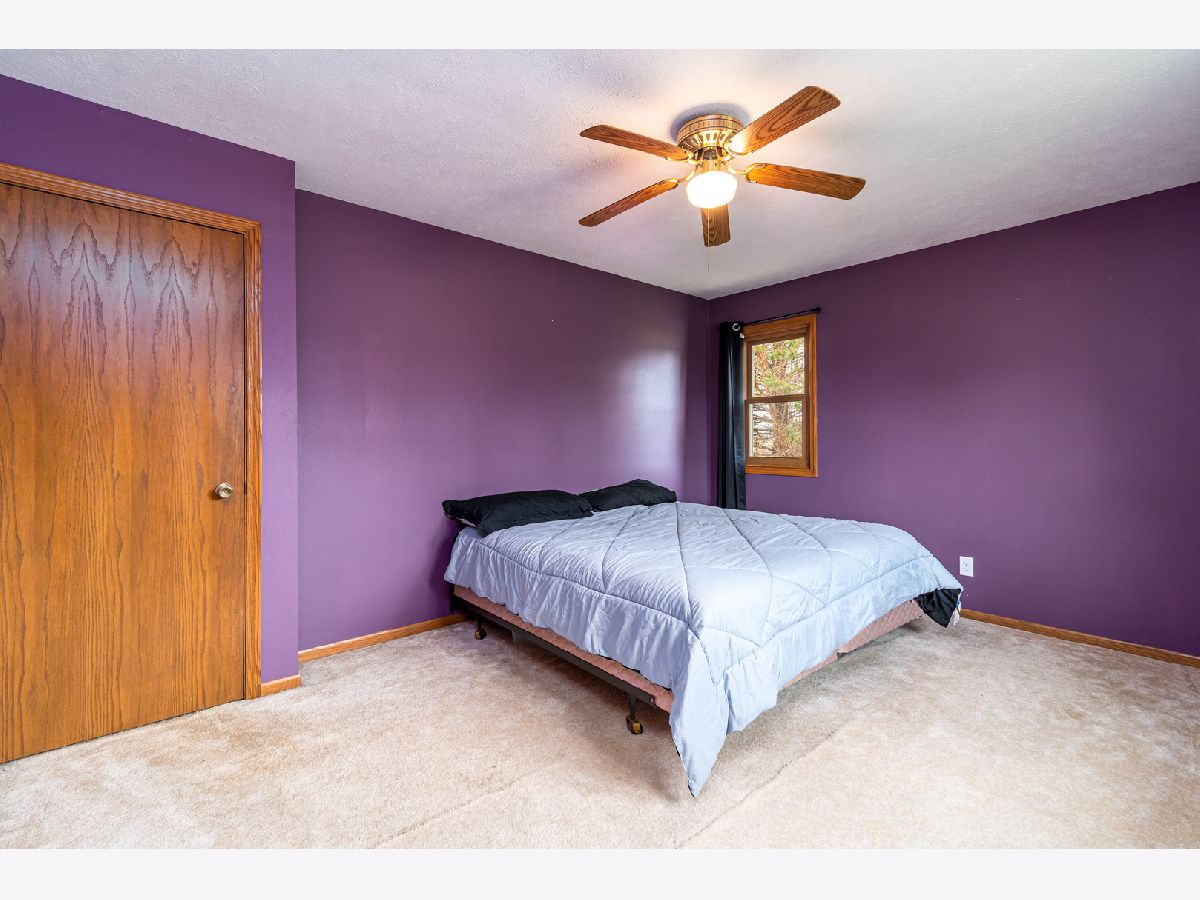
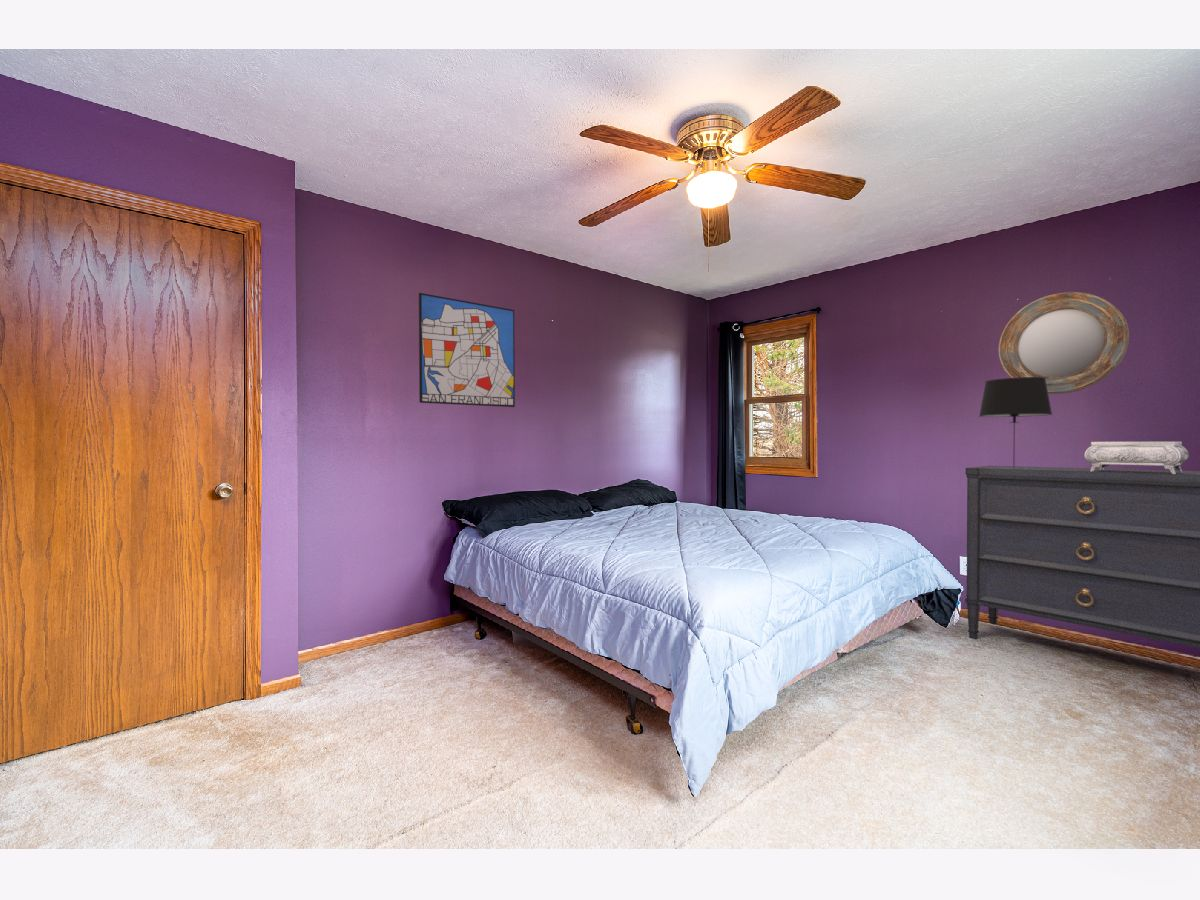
+ table lamp [978,377,1053,468]
+ home mirror [997,291,1130,395]
+ dresser [964,465,1200,649]
+ wall art [418,292,516,408]
+ jewelry box [1084,441,1190,474]
